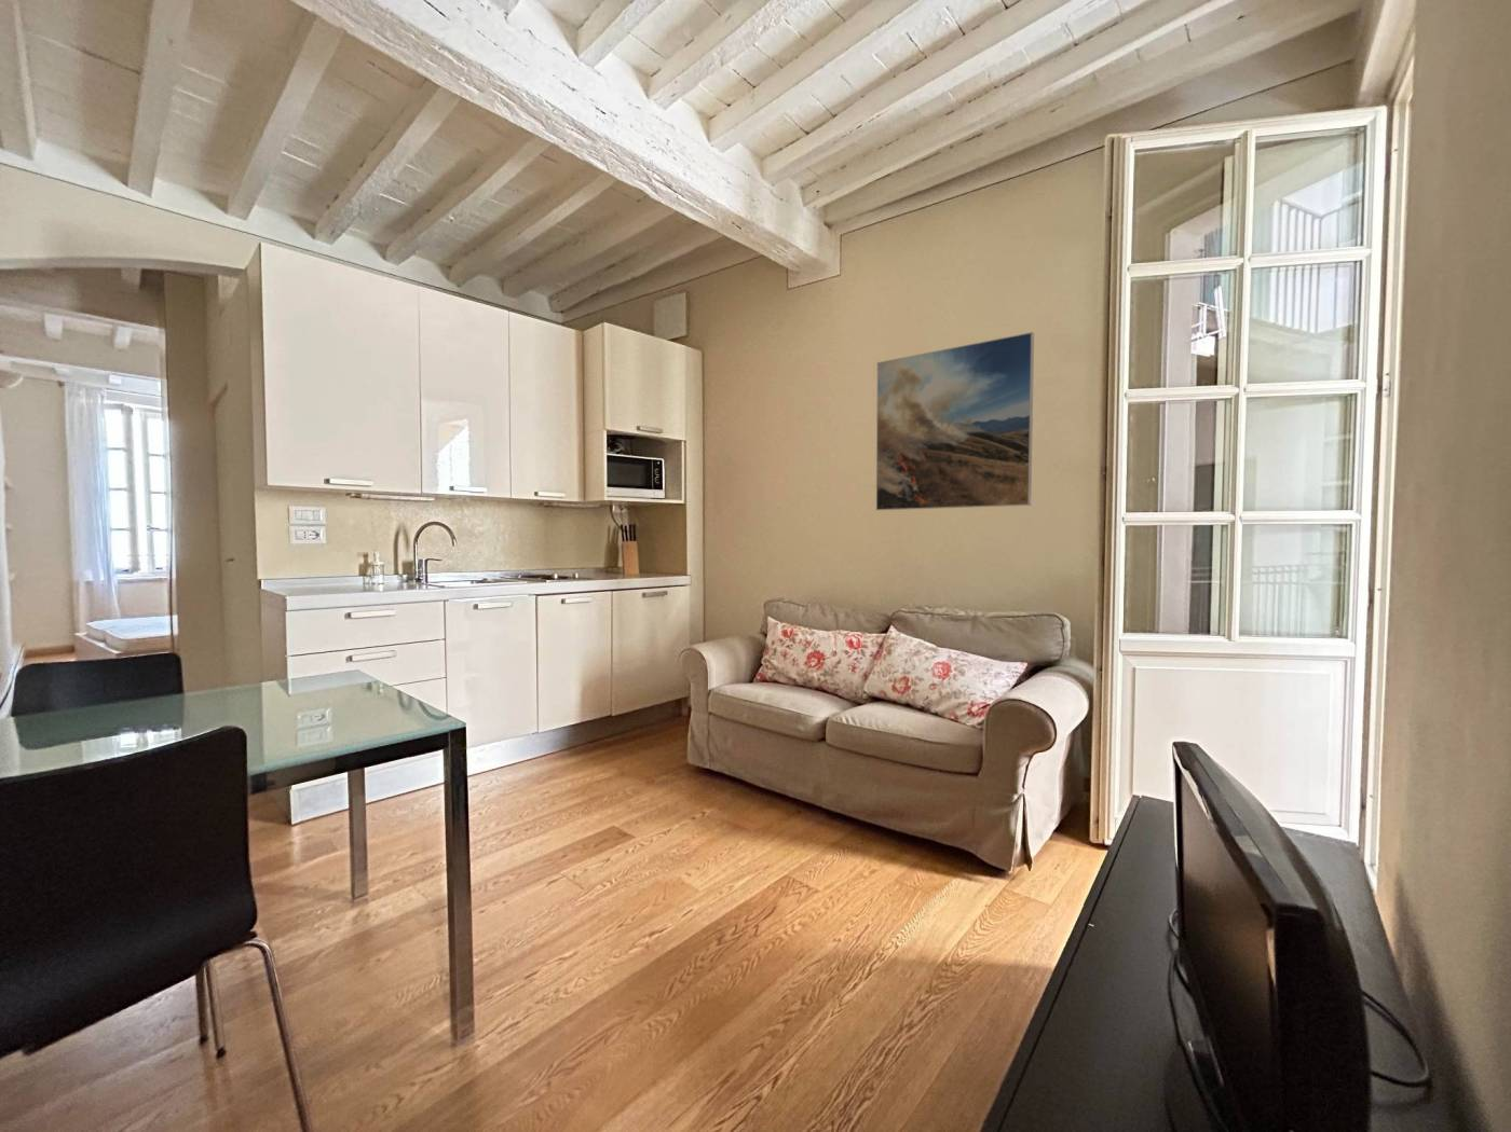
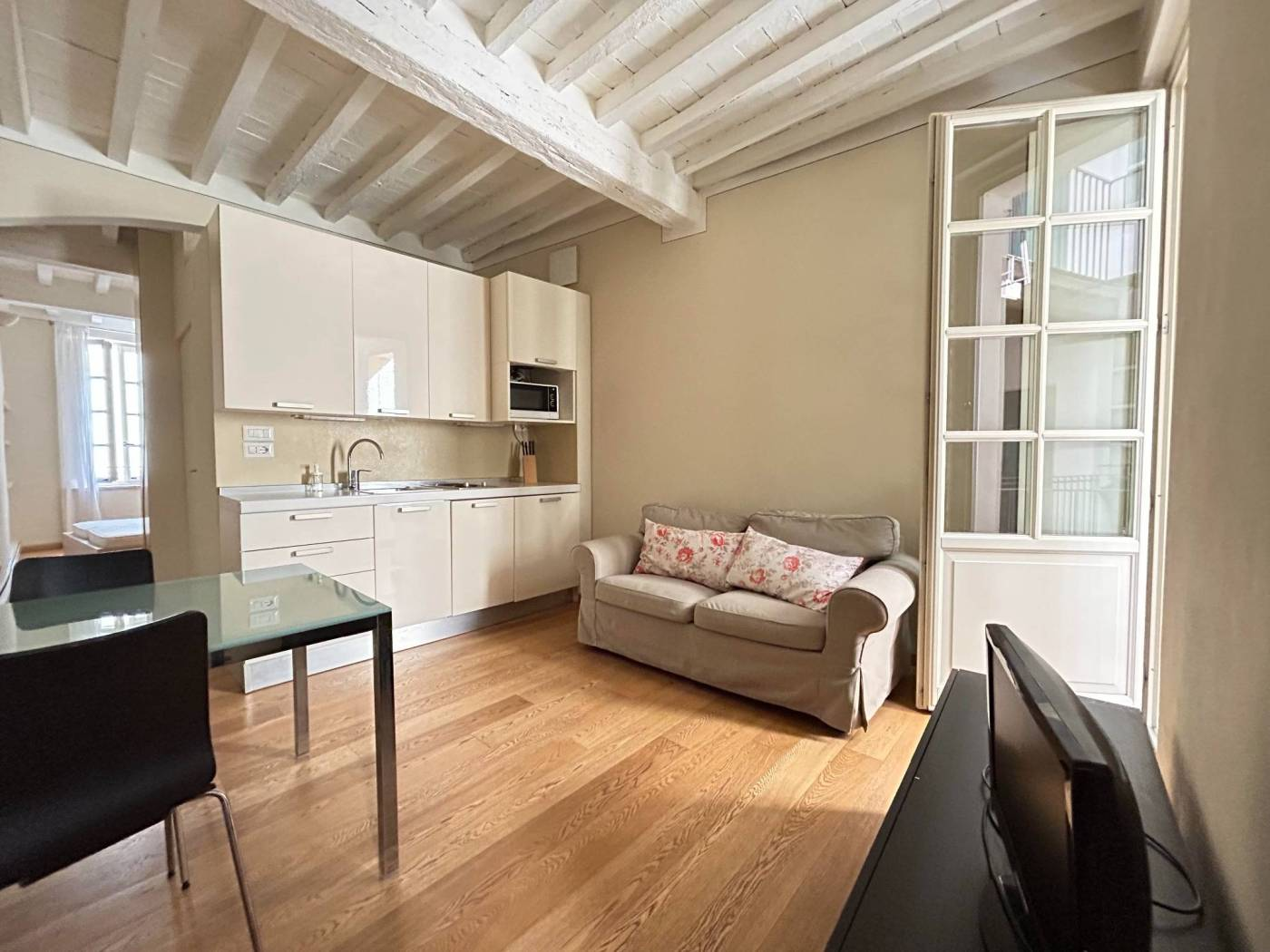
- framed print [876,331,1035,511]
